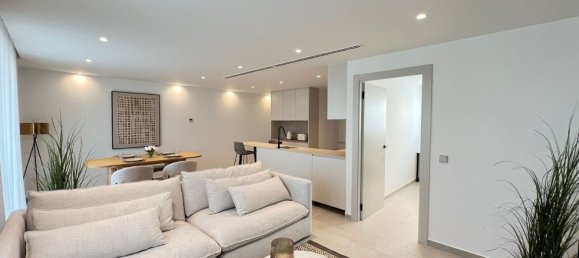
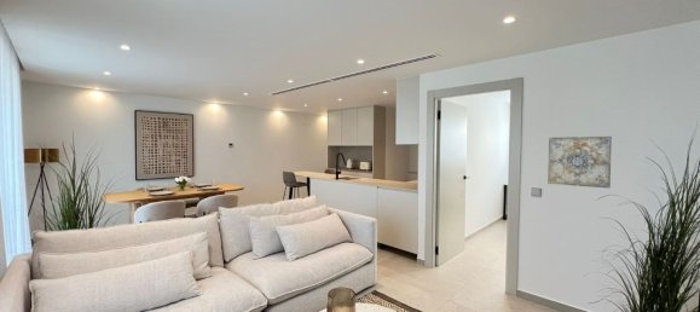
+ wall art [546,135,613,190]
